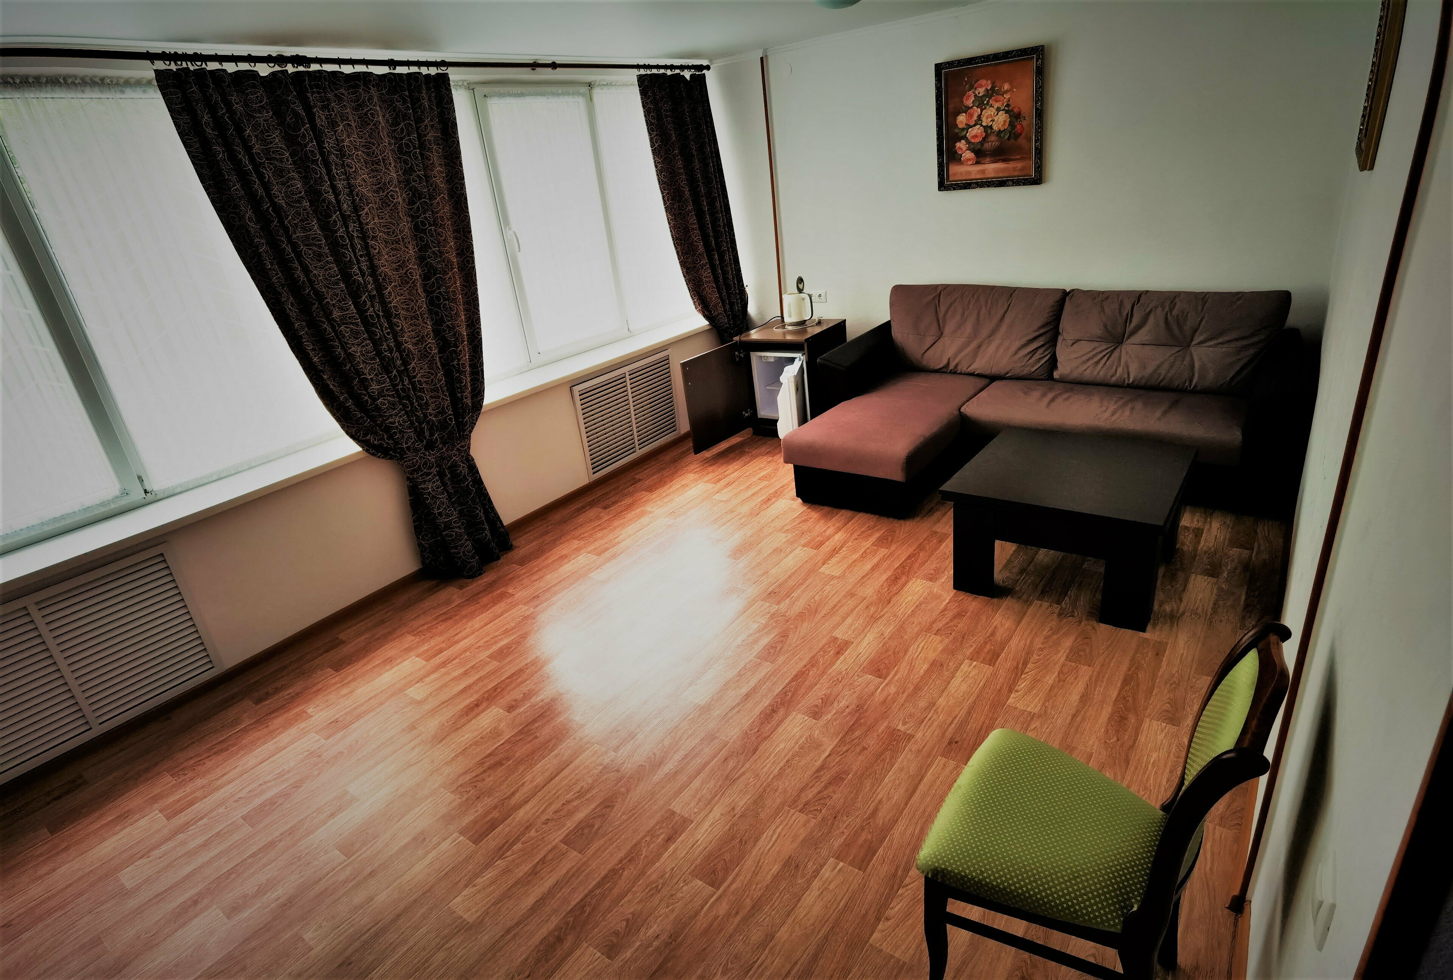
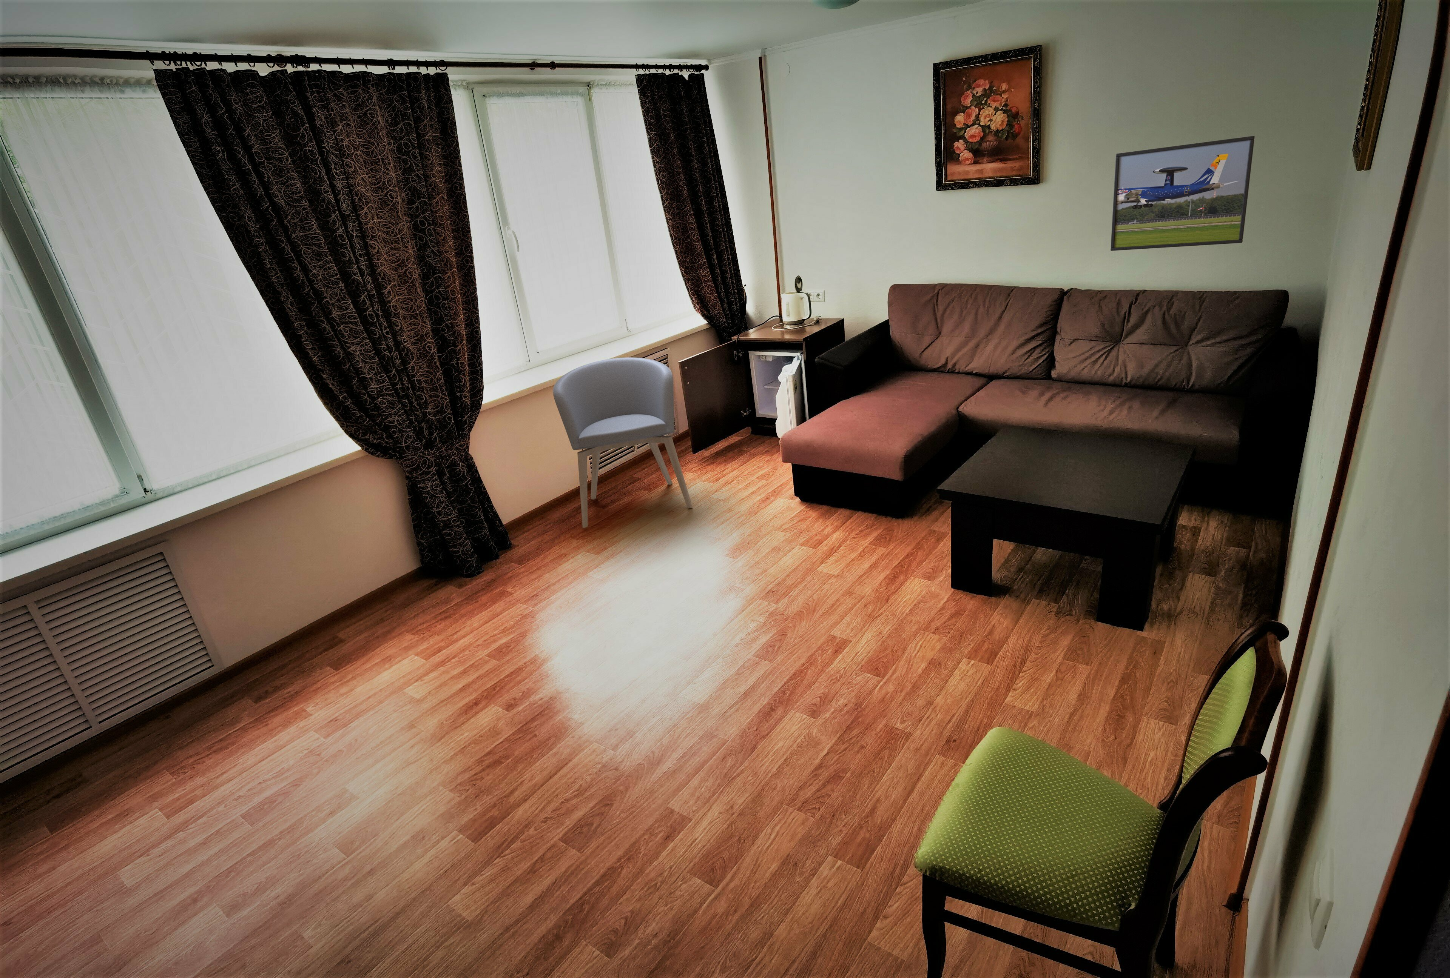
+ armchair [552,357,693,528]
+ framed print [1110,135,1256,251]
